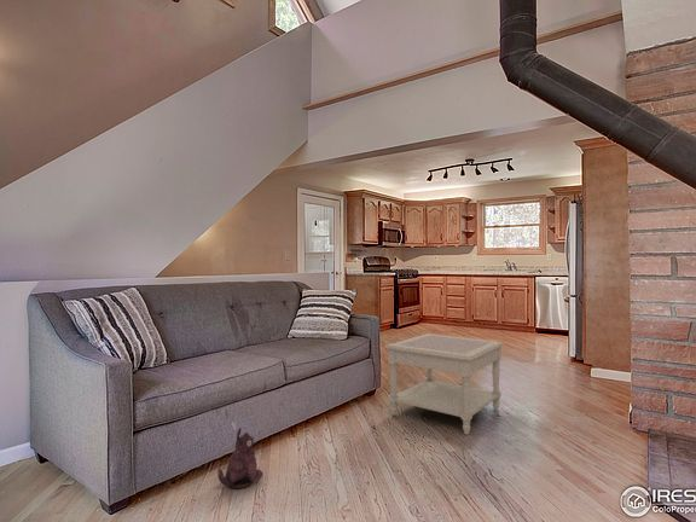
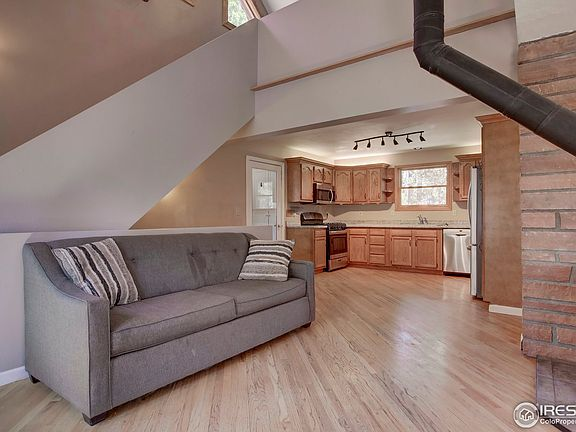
- plush toy [218,427,263,489]
- side table [383,332,506,436]
